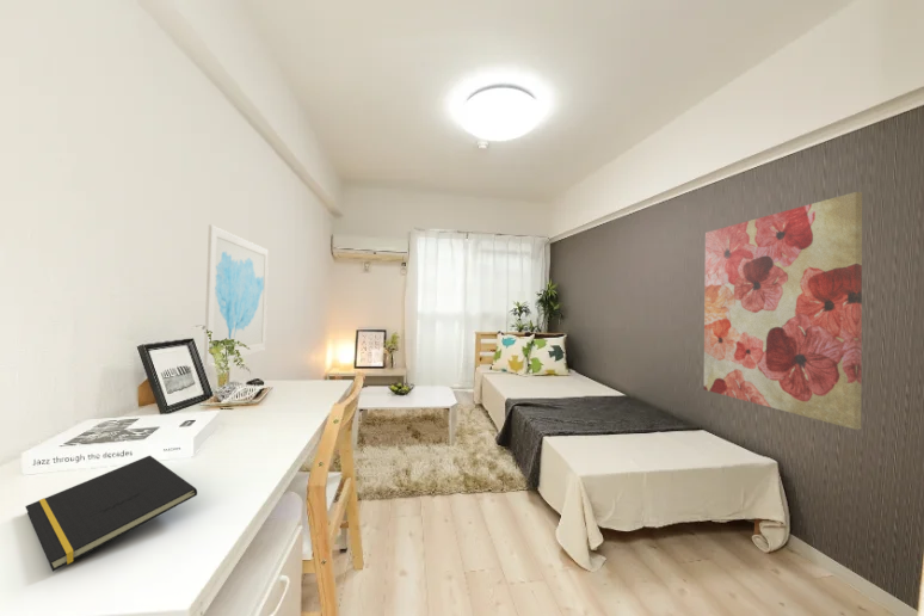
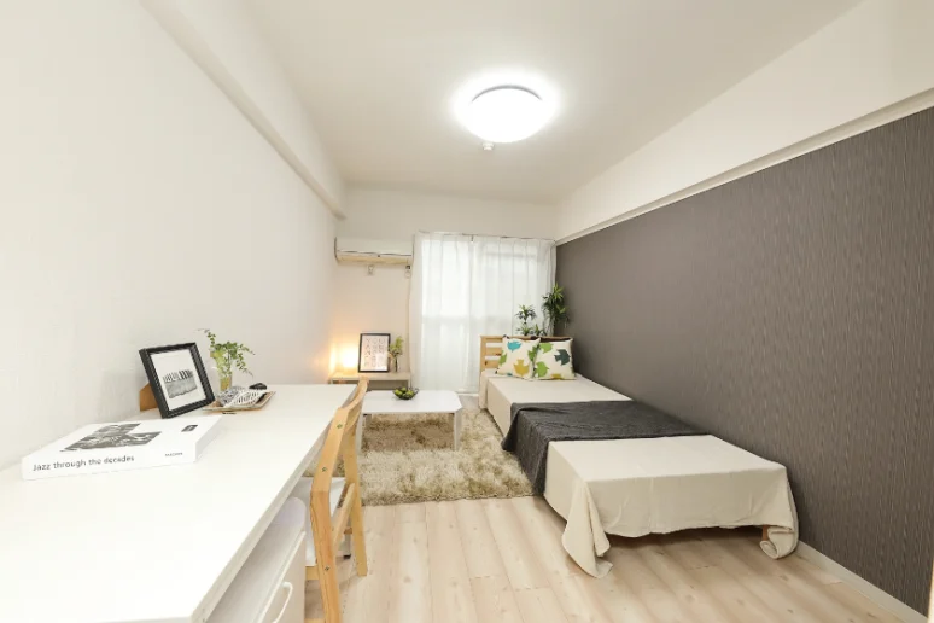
- notepad [24,455,198,572]
- wall art [703,191,863,431]
- wall art [203,223,270,366]
